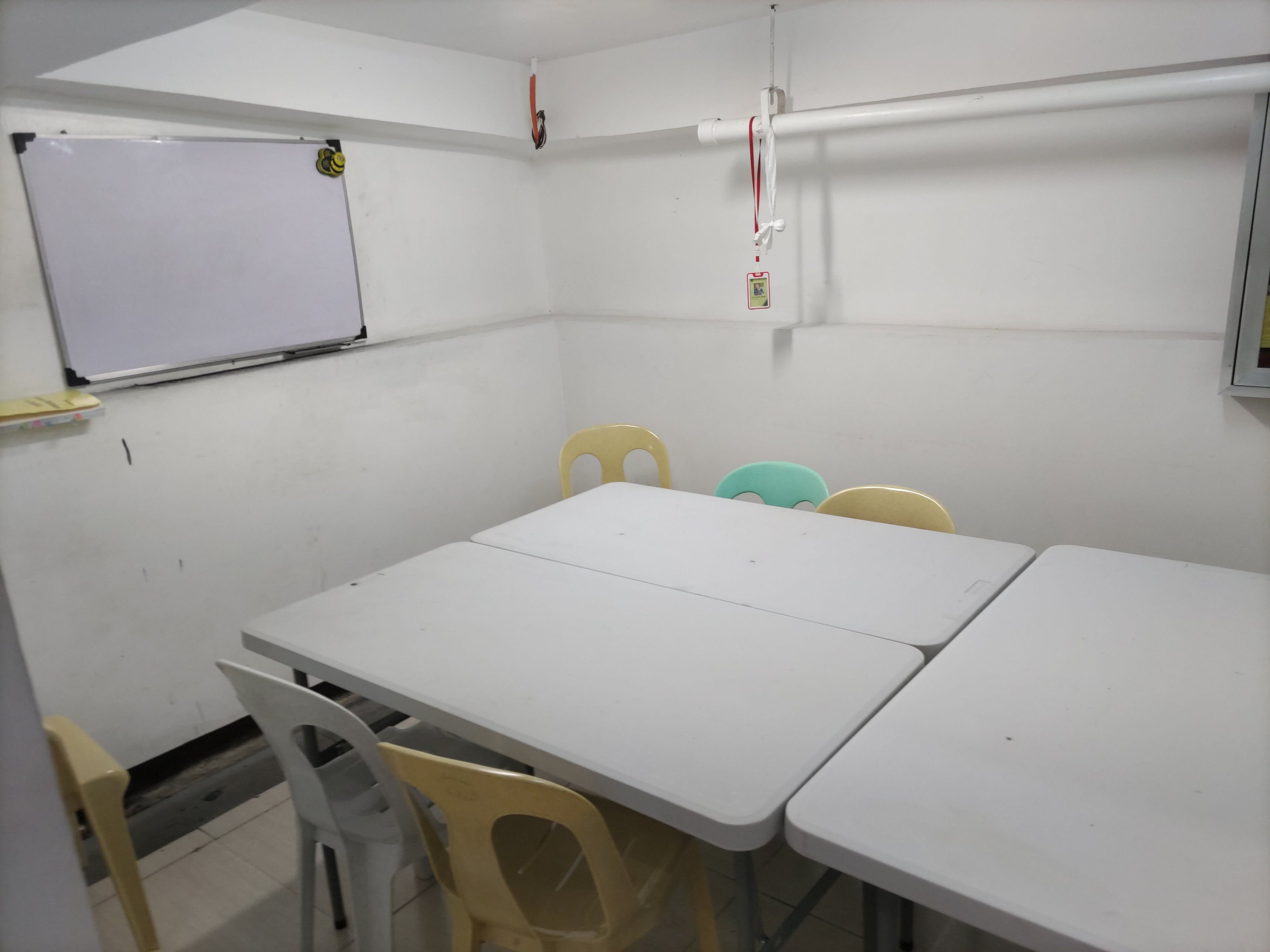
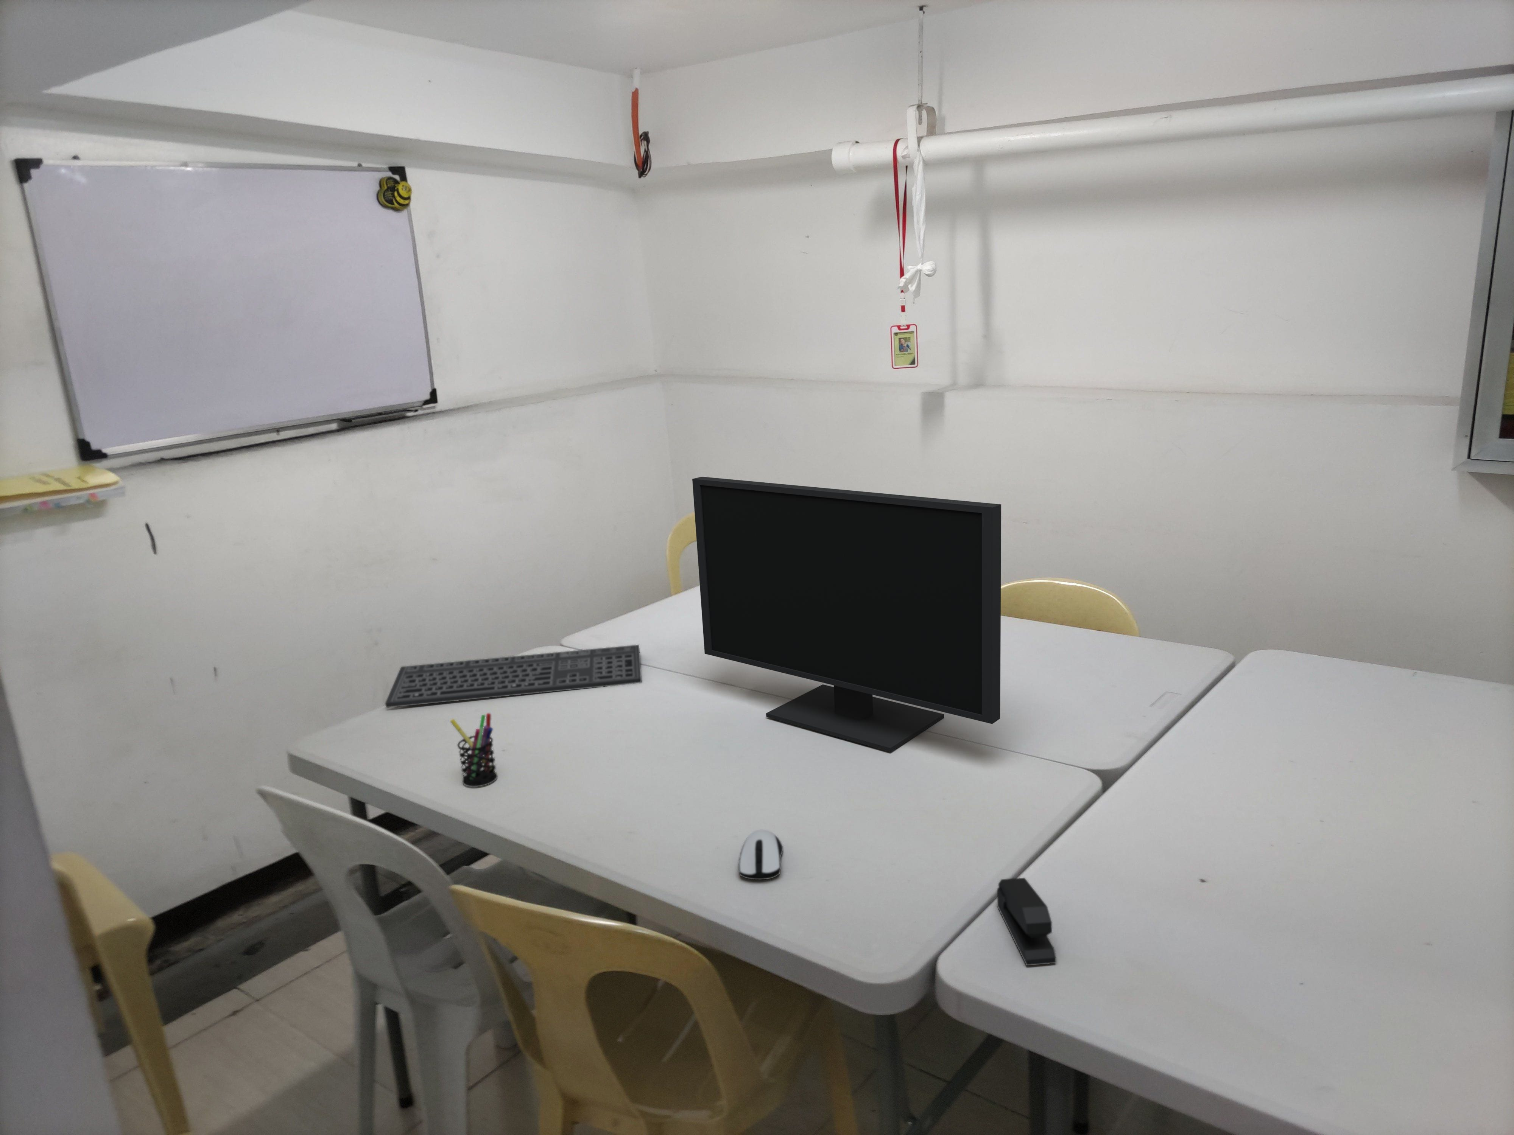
+ pen holder [449,713,498,787]
+ monitor [691,477,1001,752]
+ keyboard [385,644,641,708]
+ computer mouse [738,829,783,880]
+ stapler [997,877,1056,966]
